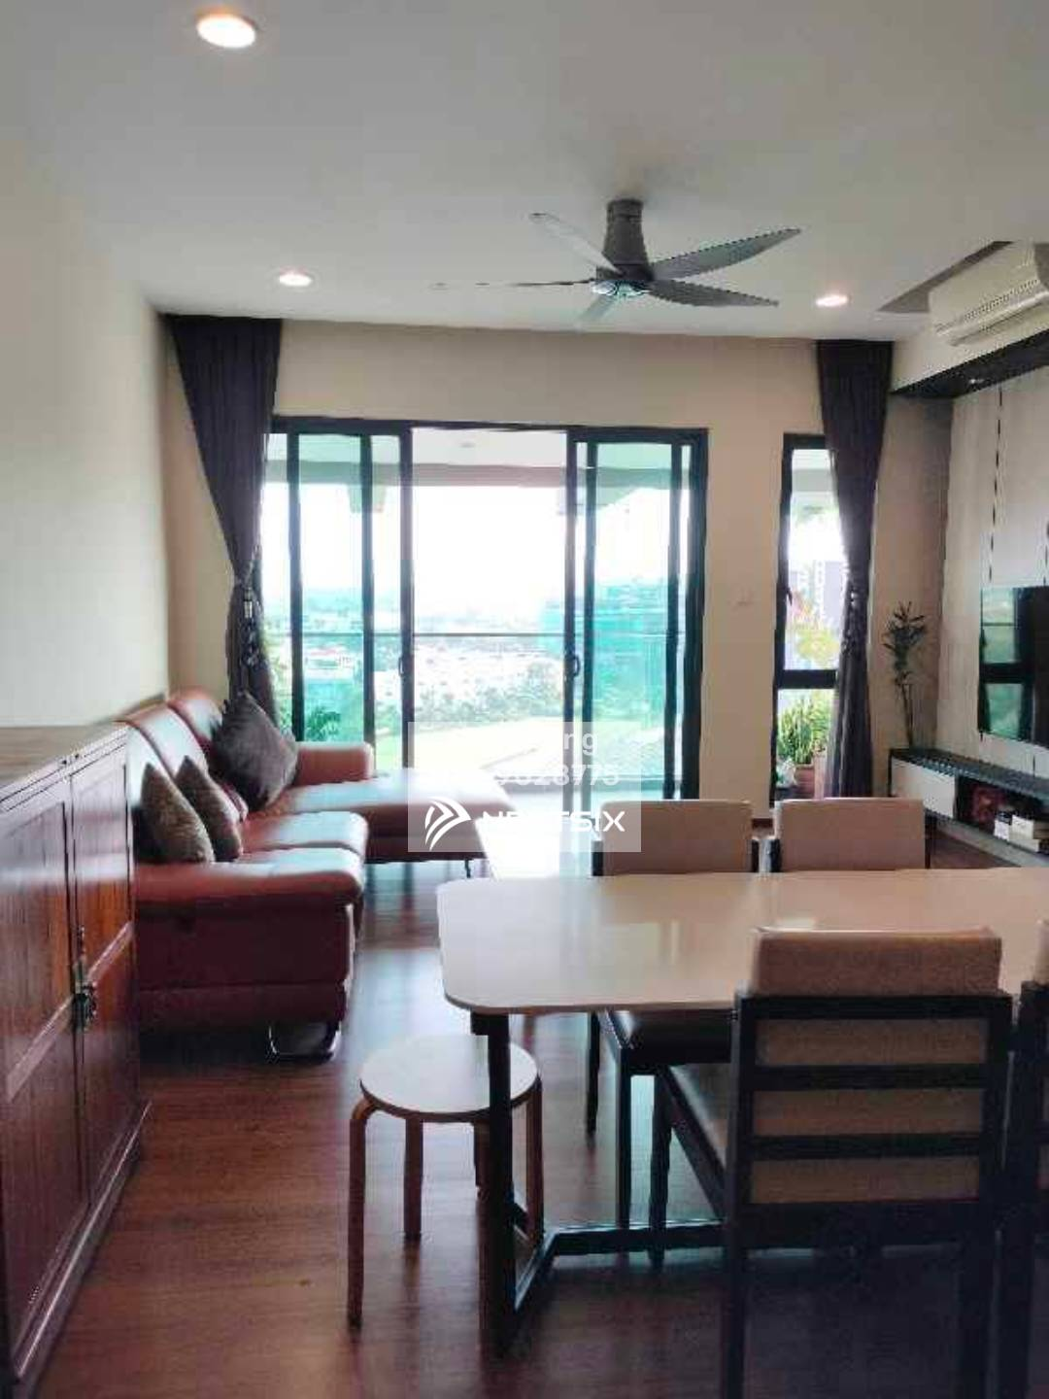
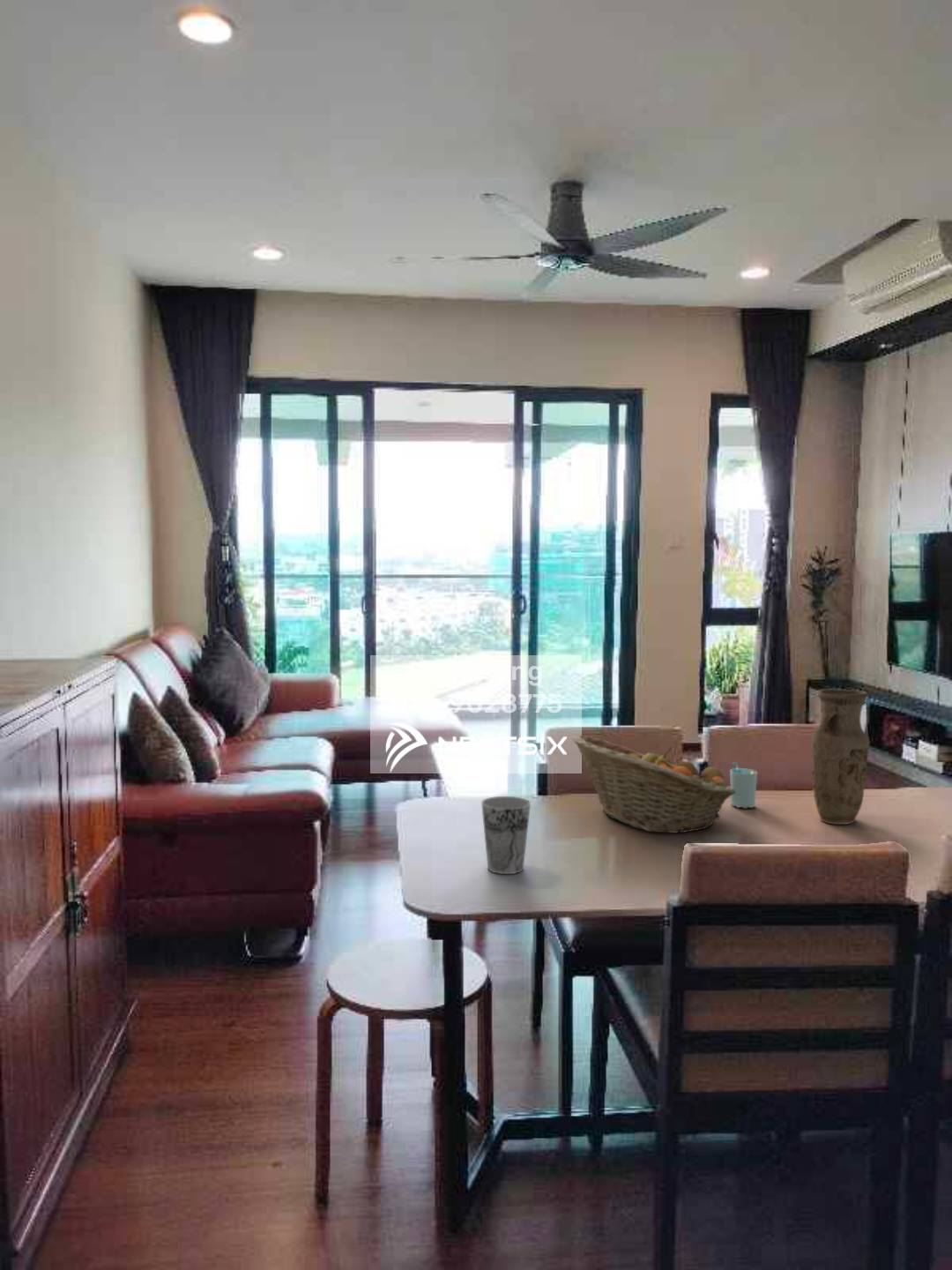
+ vase [810,688,871,826]
+ cup [729,761,759,809]
+ fruit basket [571,734,735,834]
+ cup [480,796,532,875]
